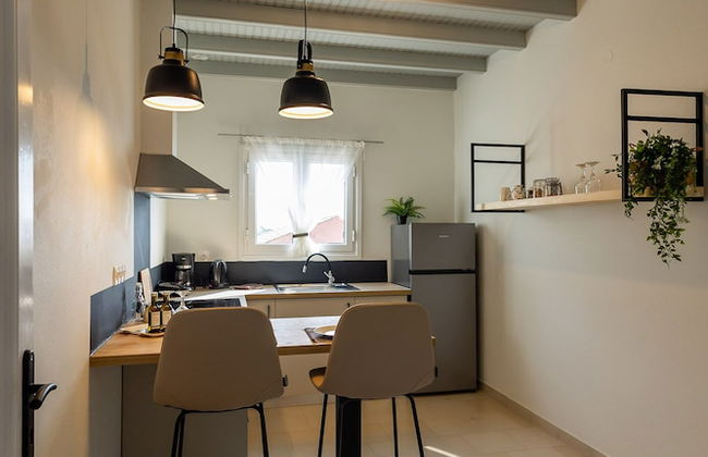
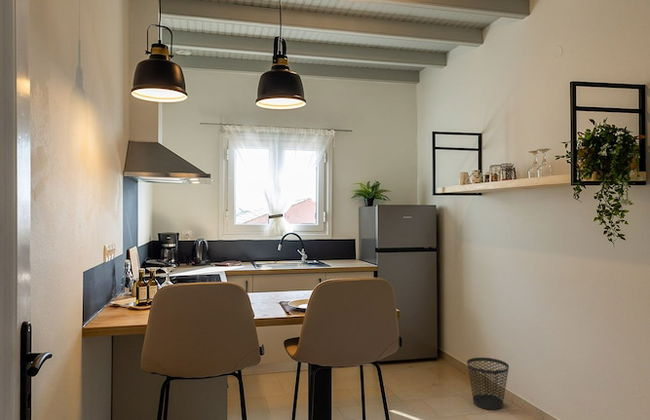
+ wastebasket [466,356,510,411]
